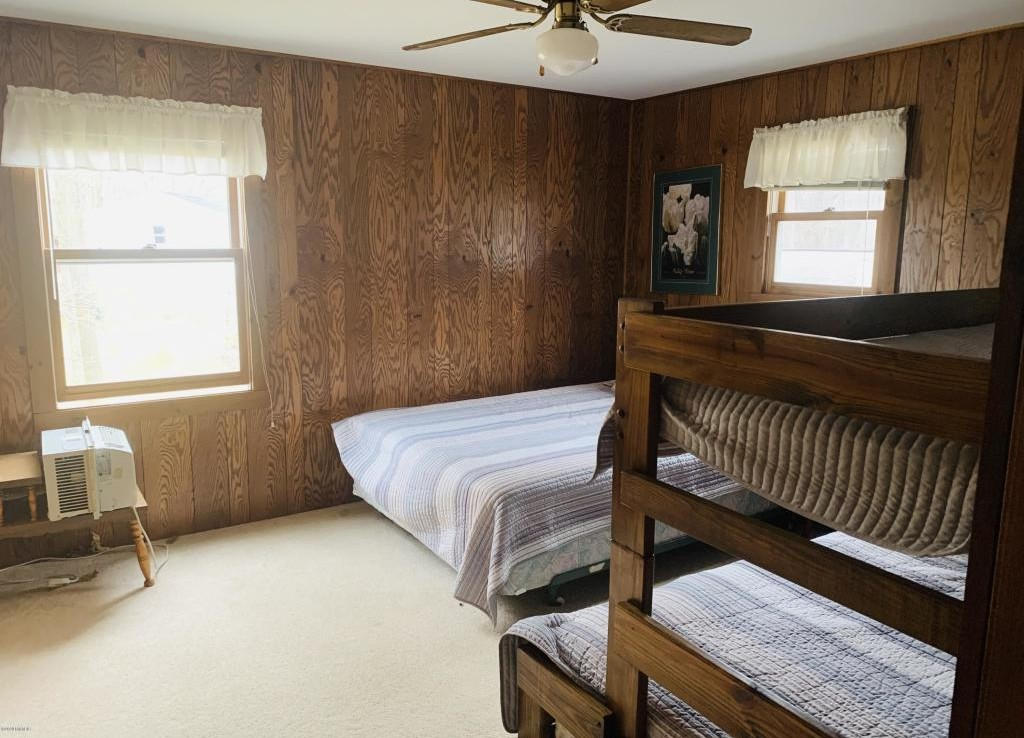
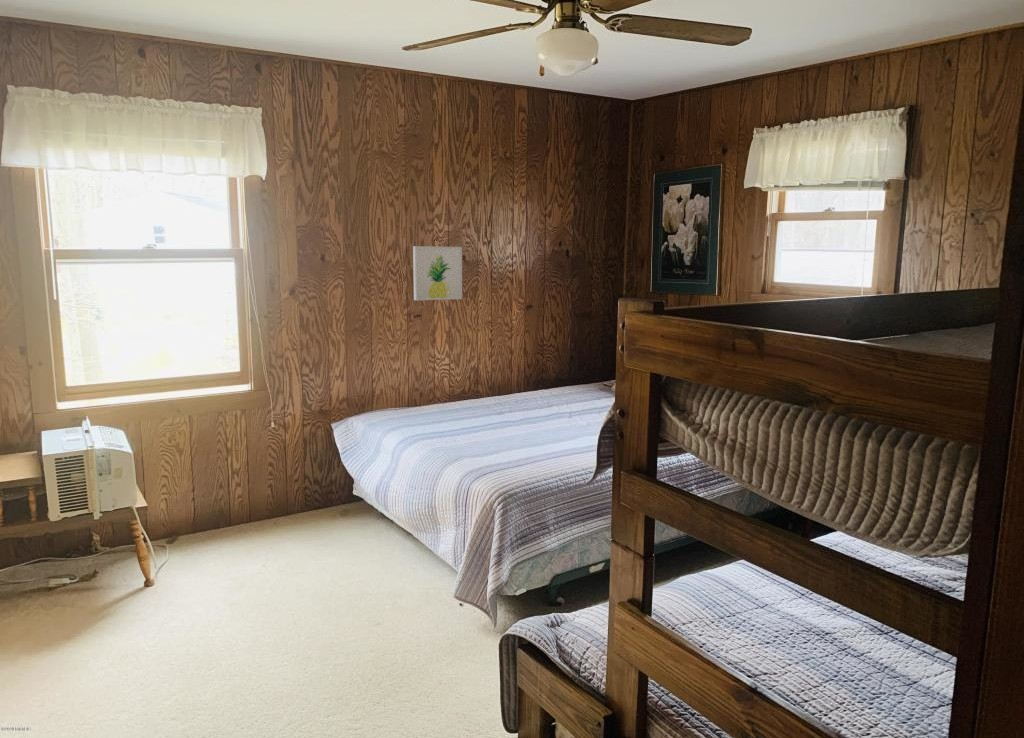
+ wall art [412,245,463,301]
